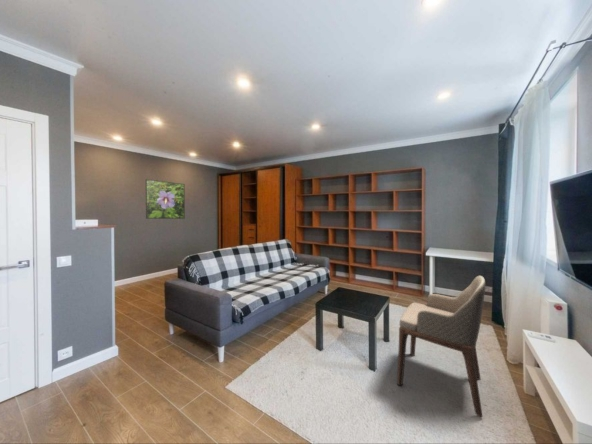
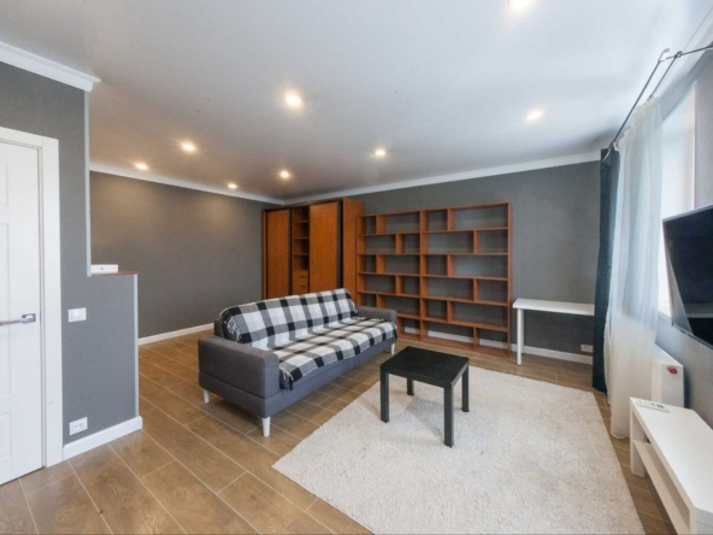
- armchair [396,275,486,418]
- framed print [145,178,186,220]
